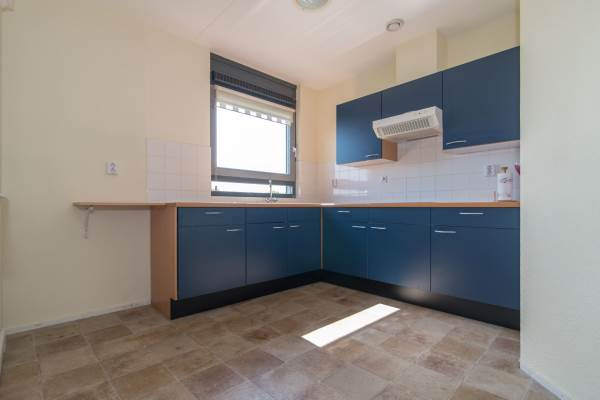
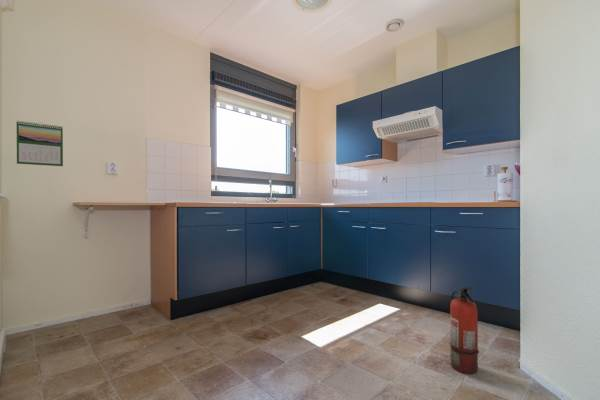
+ fire extinguisher [449,286,480,375]
+ calendar [16,120,64,167]
